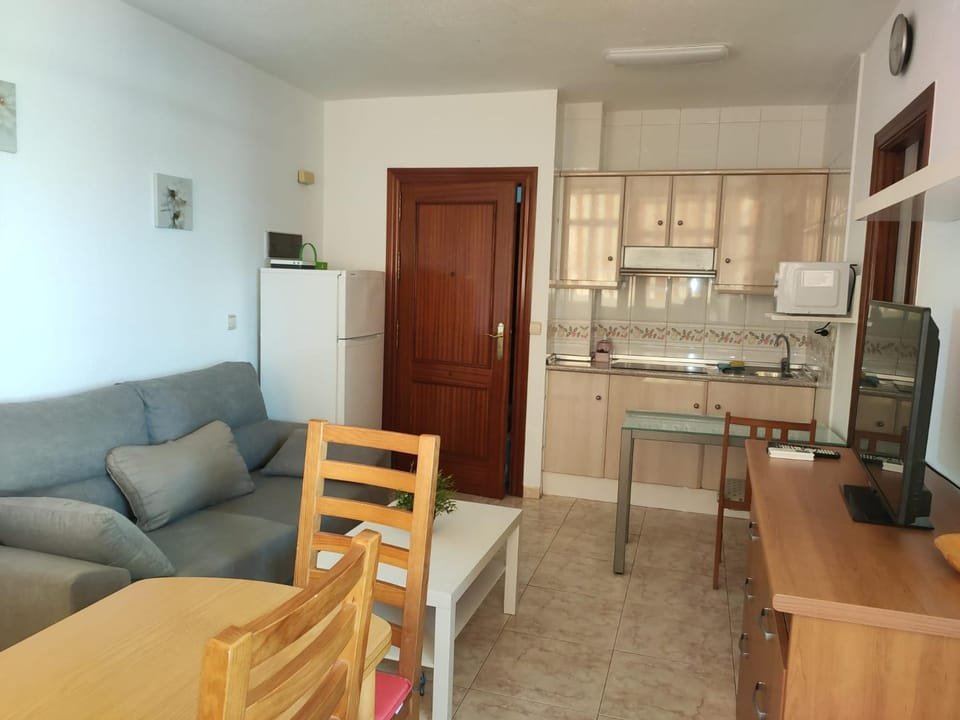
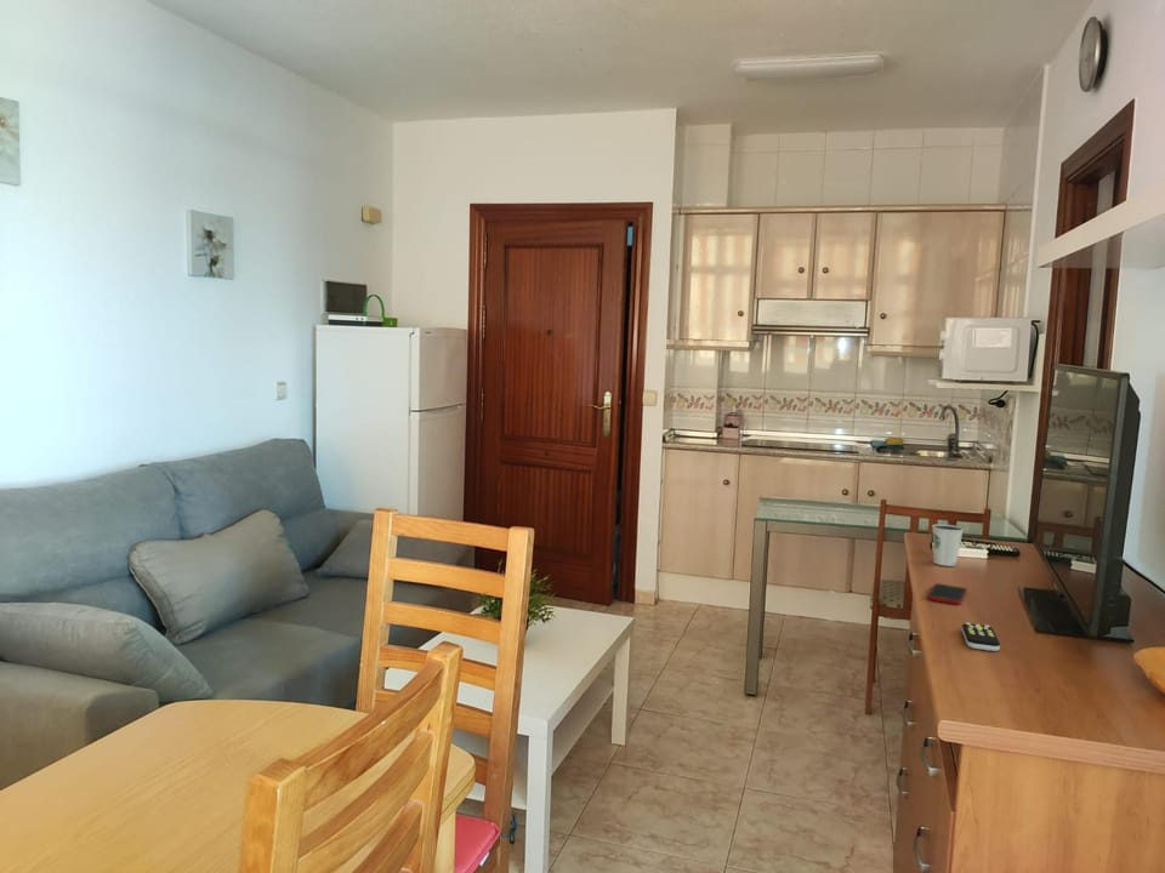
+ remote control [961,622,1001,652]
+ cell phone [926,582,968,605]
+ dixie cup [931,523,965,567]
